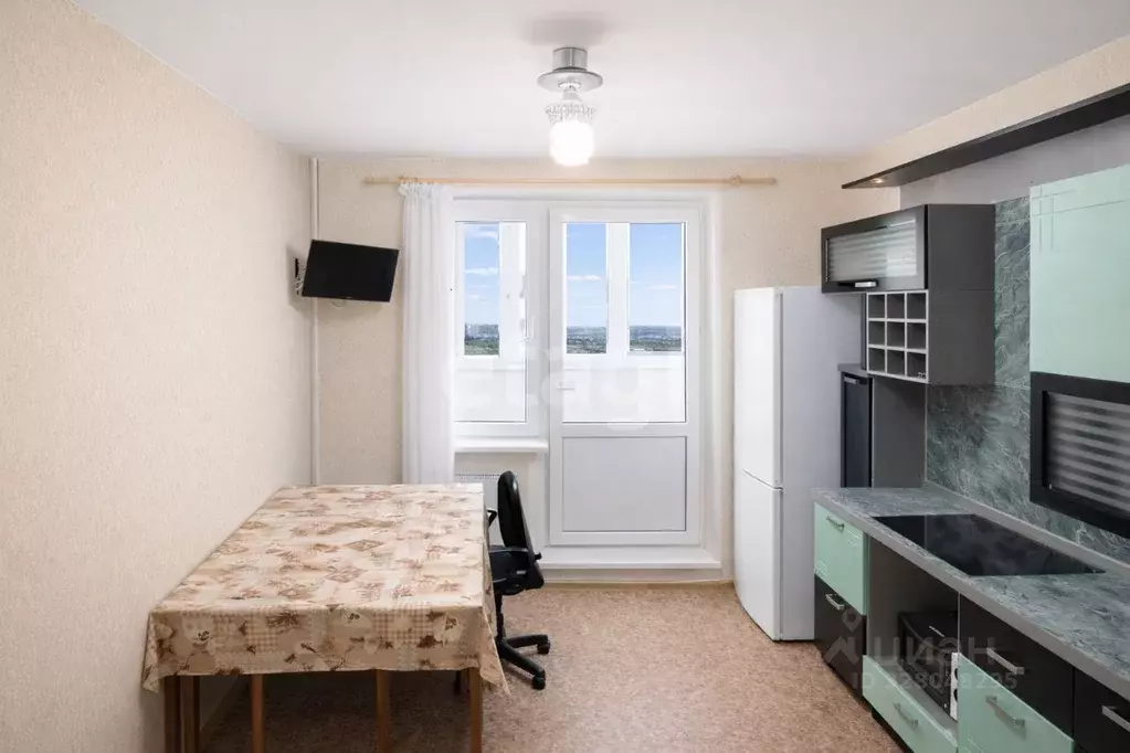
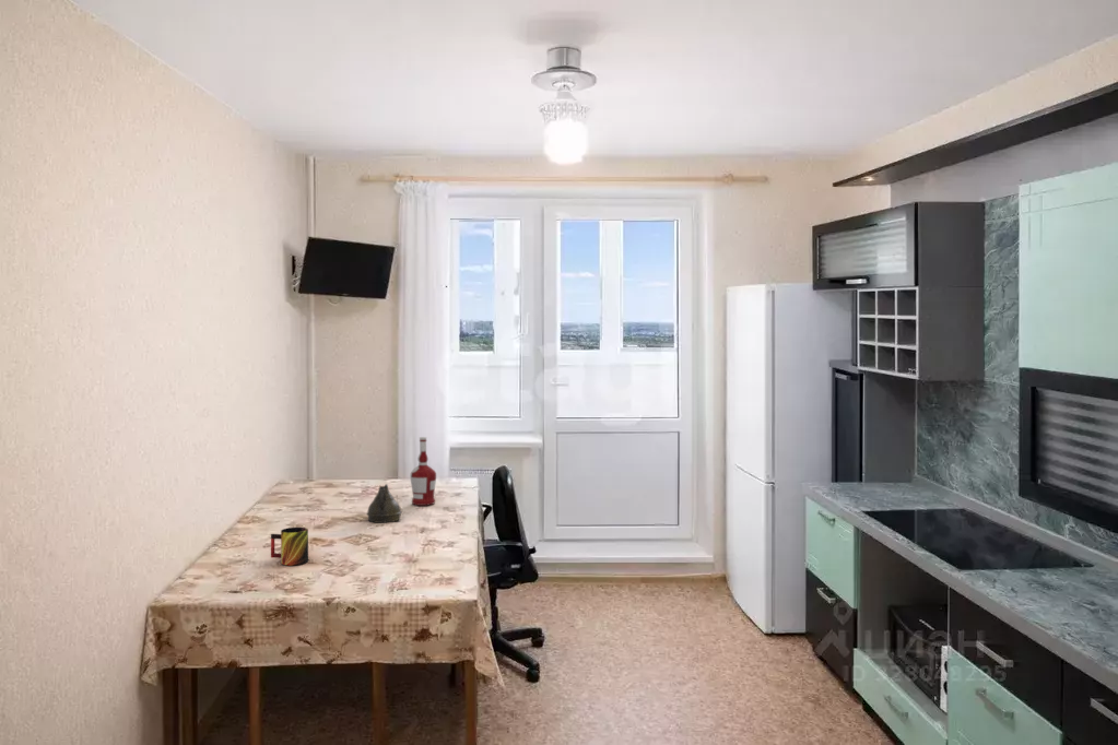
+ alcohol [409,436,437,507]
+ teapot [365,483,403,524]
+ mug [270,527,309,566]
